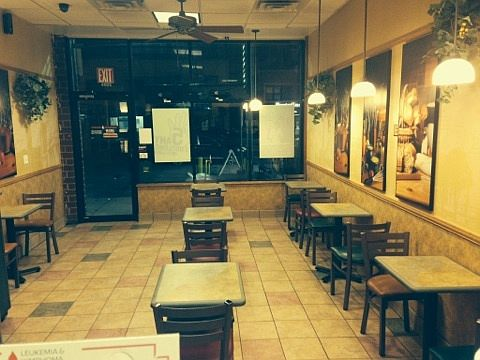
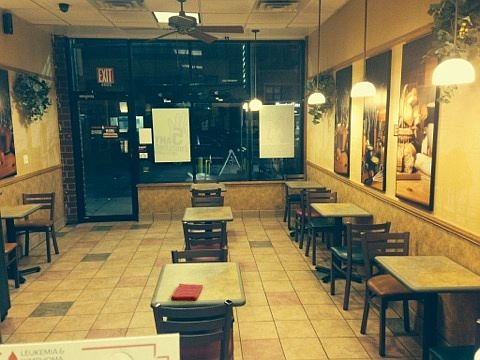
+ dish towel [170,283,204,301]
